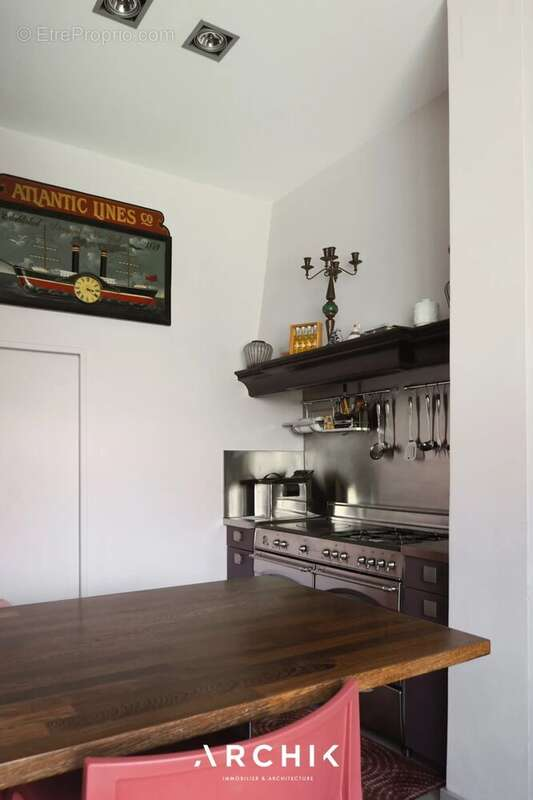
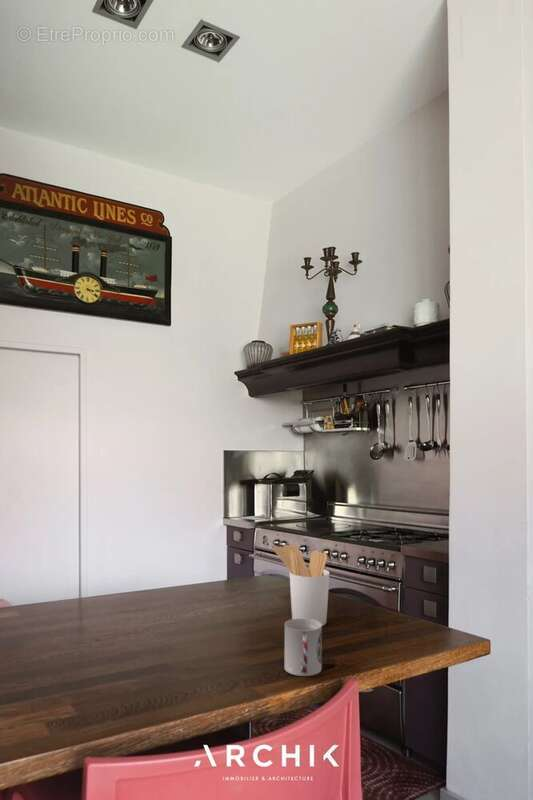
+ cup [284,618,323,677]
+ utensil holder [273,543,330,627]
